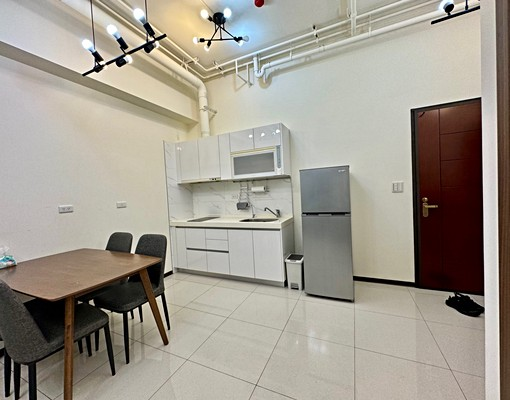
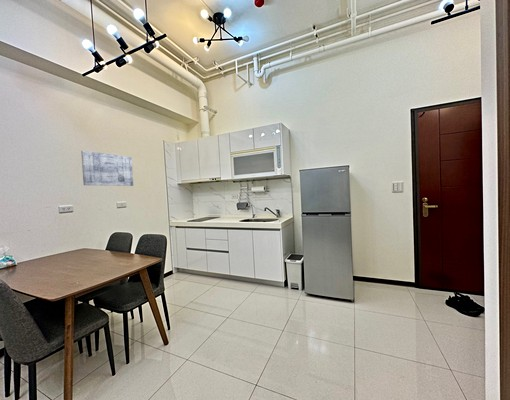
+ wall art [80,150,134,187]
